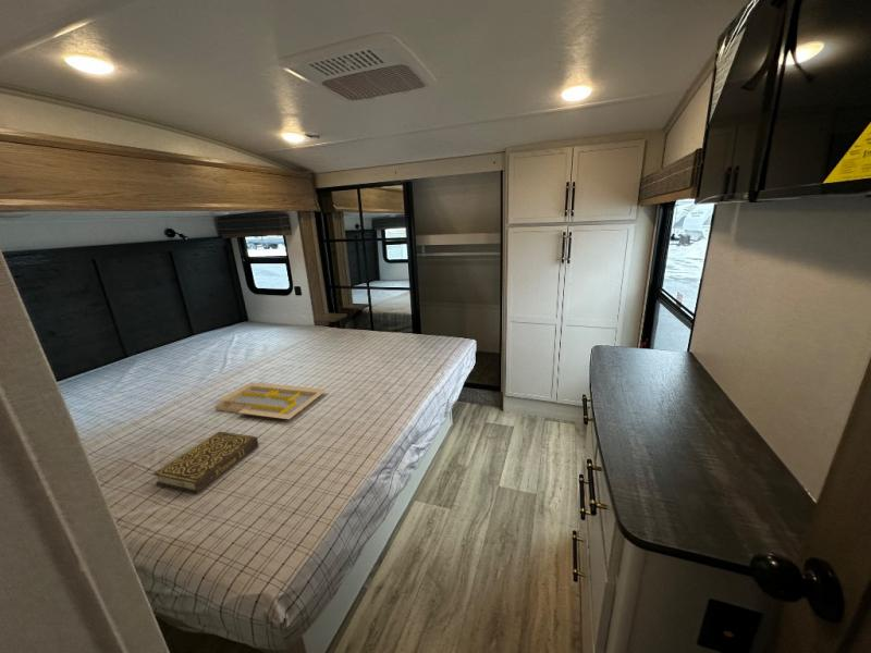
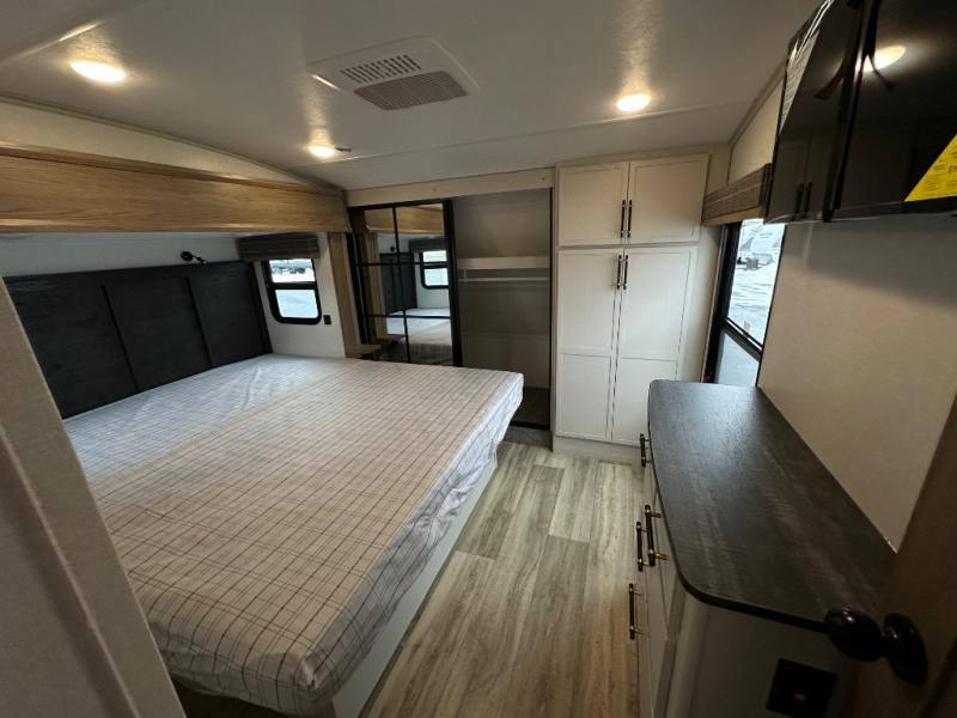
- serving tray [214,381,328,420]
- book [151,430,260,494]
